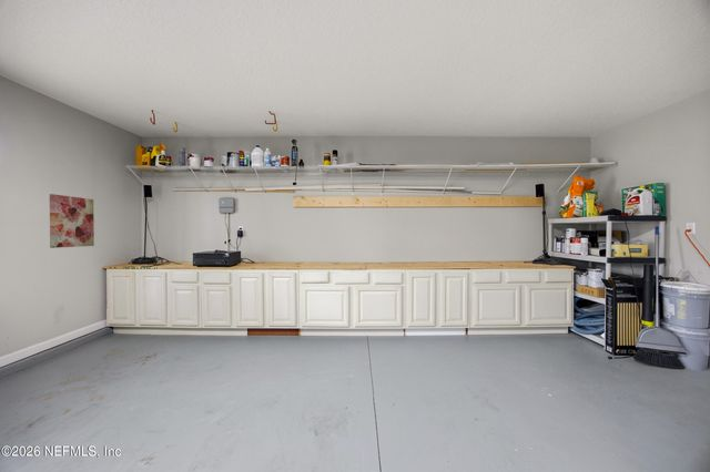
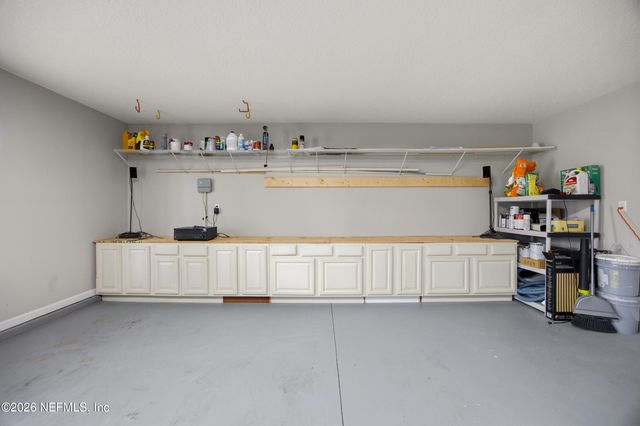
- wall art [49,193,95,249]
